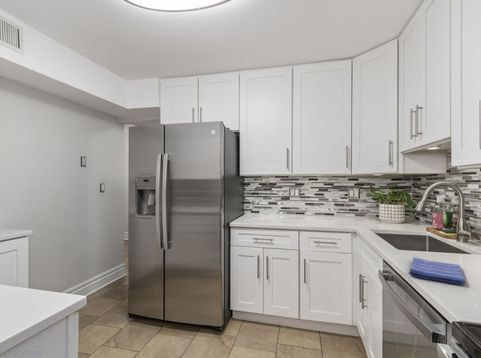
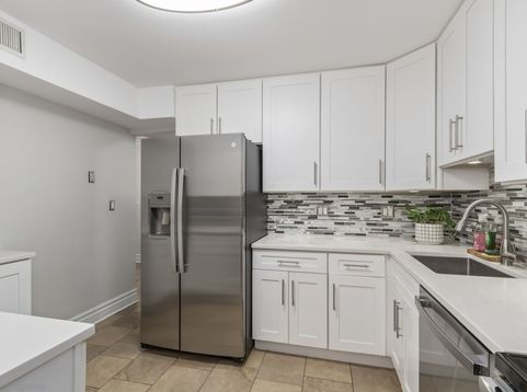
- dish towel [408,256,466,286]
